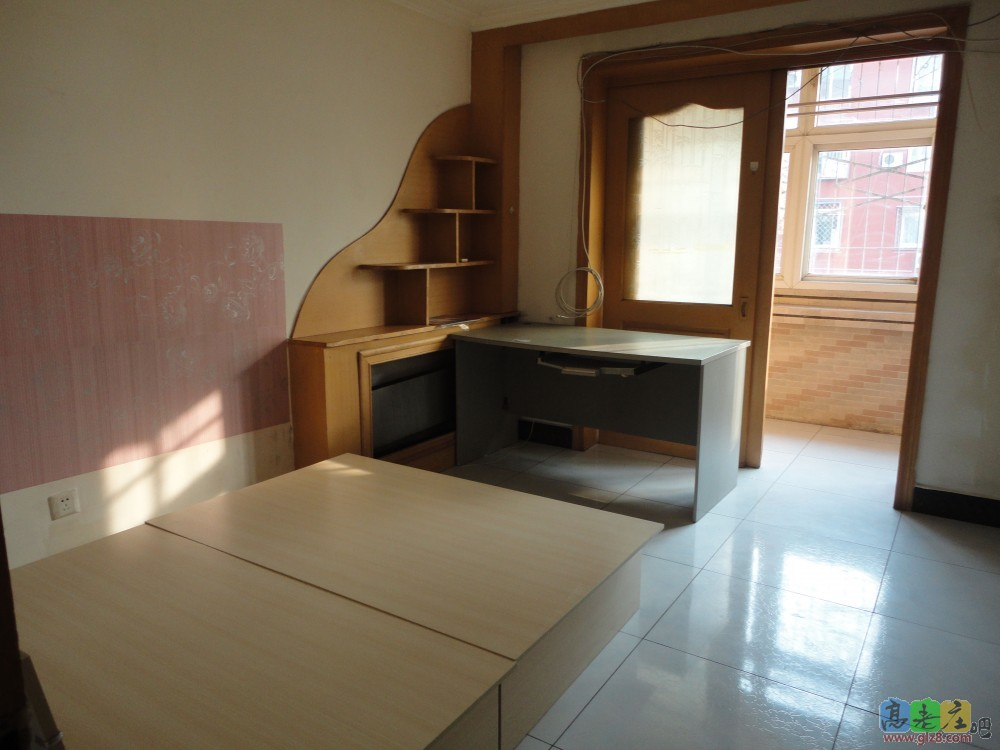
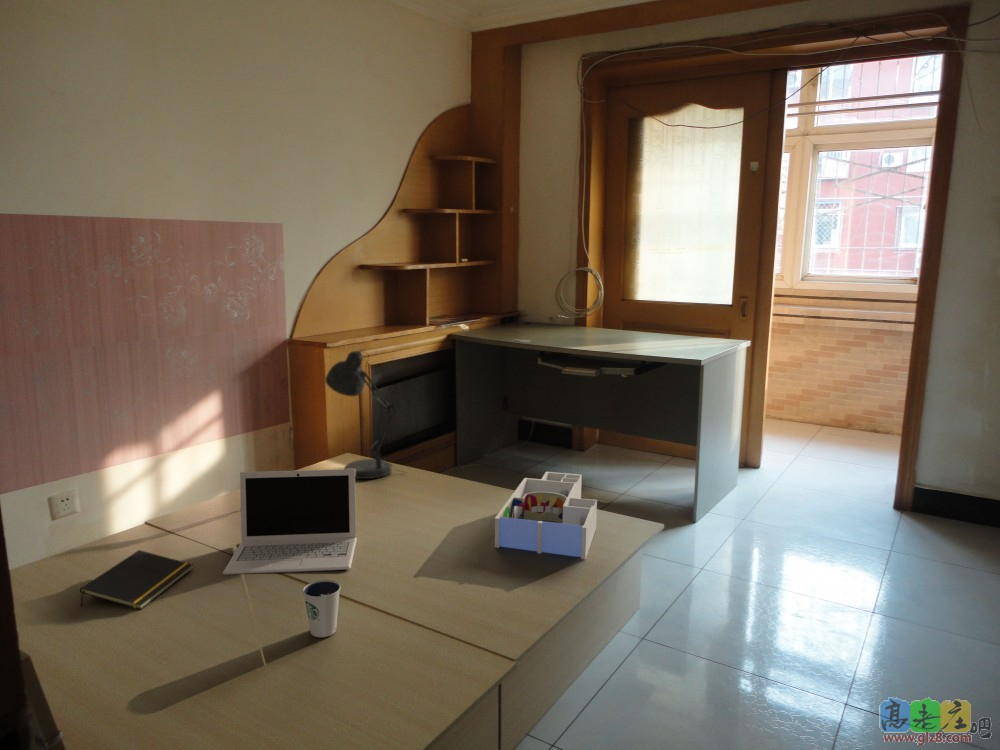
+ desk lamp [324,350,409,480]
+ notepad [79,549,194,611]
+ dixie cup [302,579,342,638]
+ laptop [222,468,358,576]
+ desk organizer [494,471,598,560]
